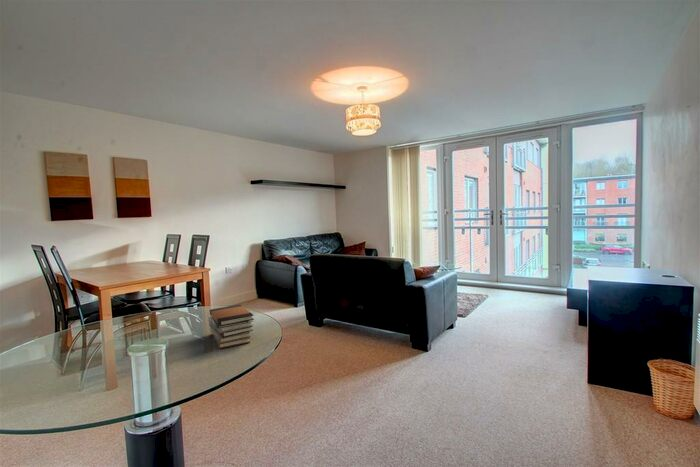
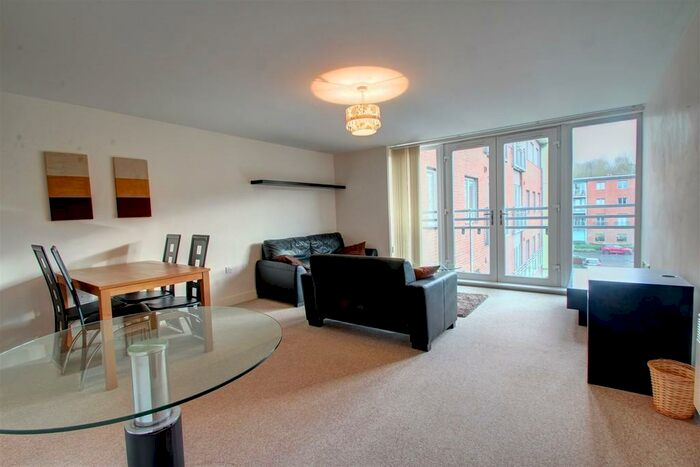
- book stack [207,304,255,349]
